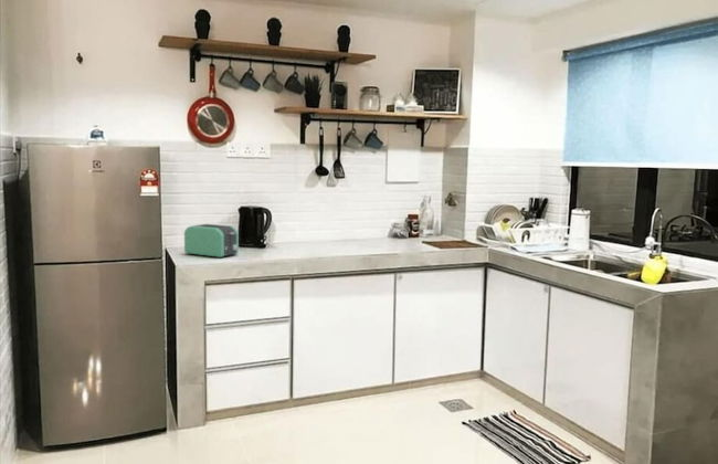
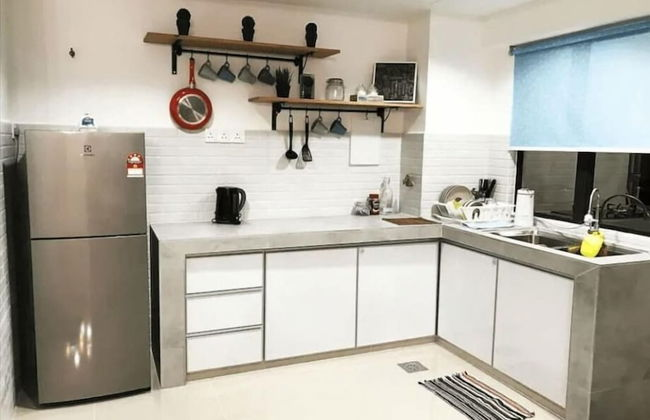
- toaster [183,223,240,259]
